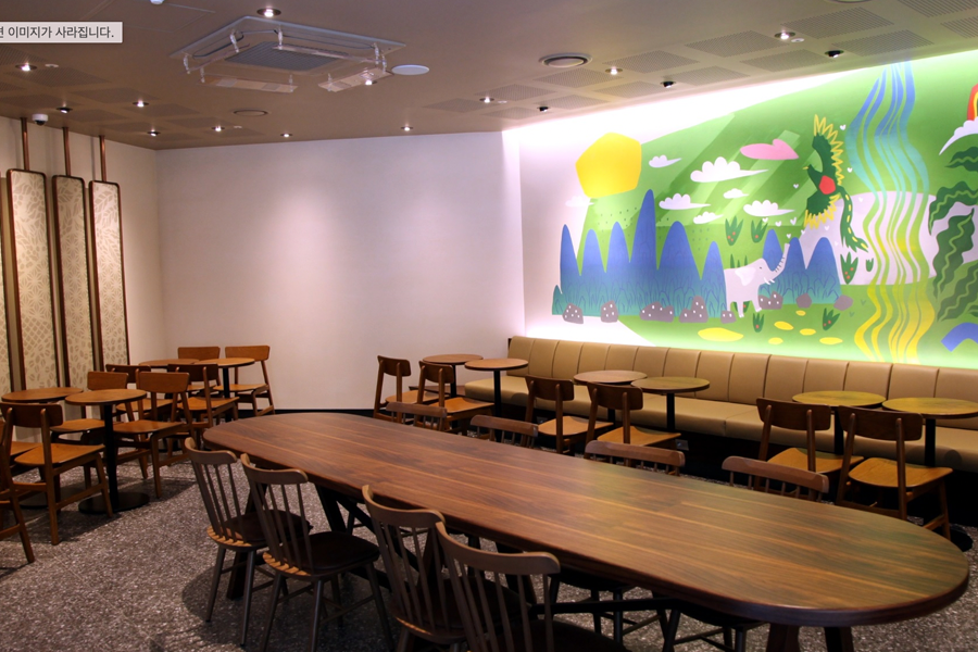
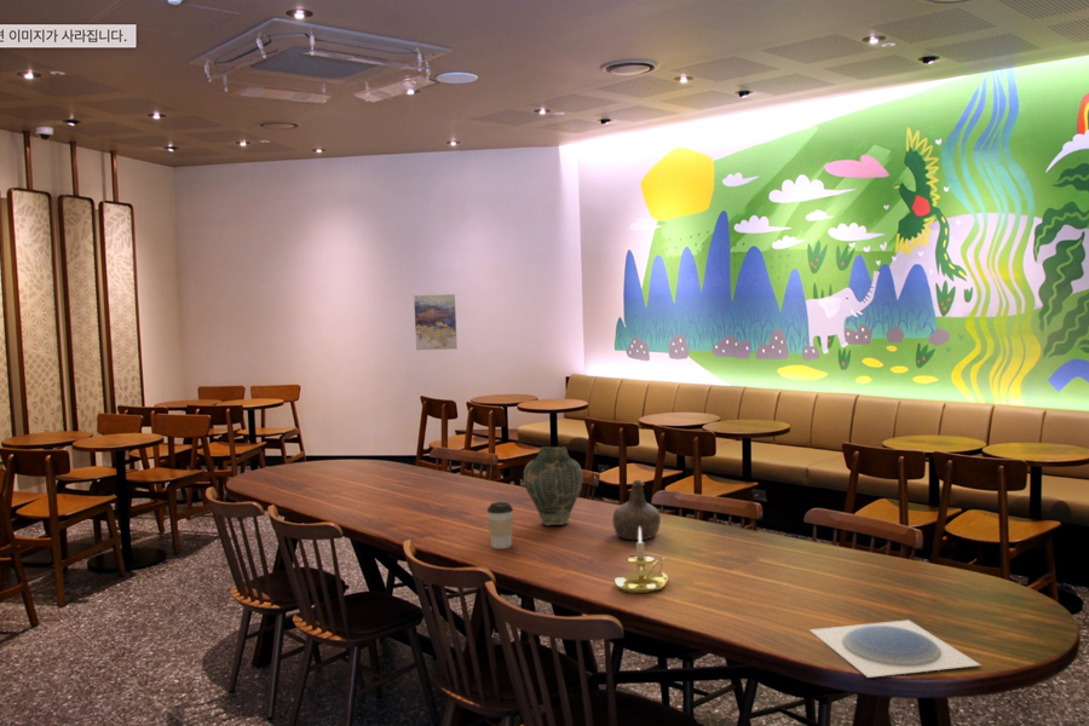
+ candle holder [613,526,669,594]
+ vase [523,445,584,526]
+ plate [808,618,983,679]
+ coffee cup [486,501,514,549]
+ wall art [413,293,459,351]
+ bottle [611,479,662,541]
